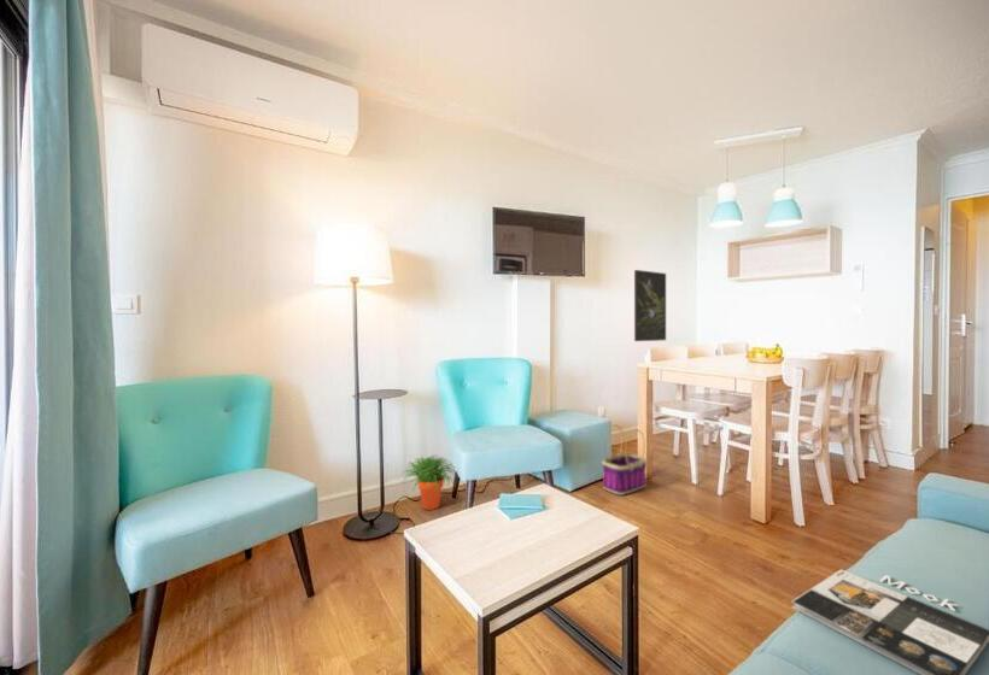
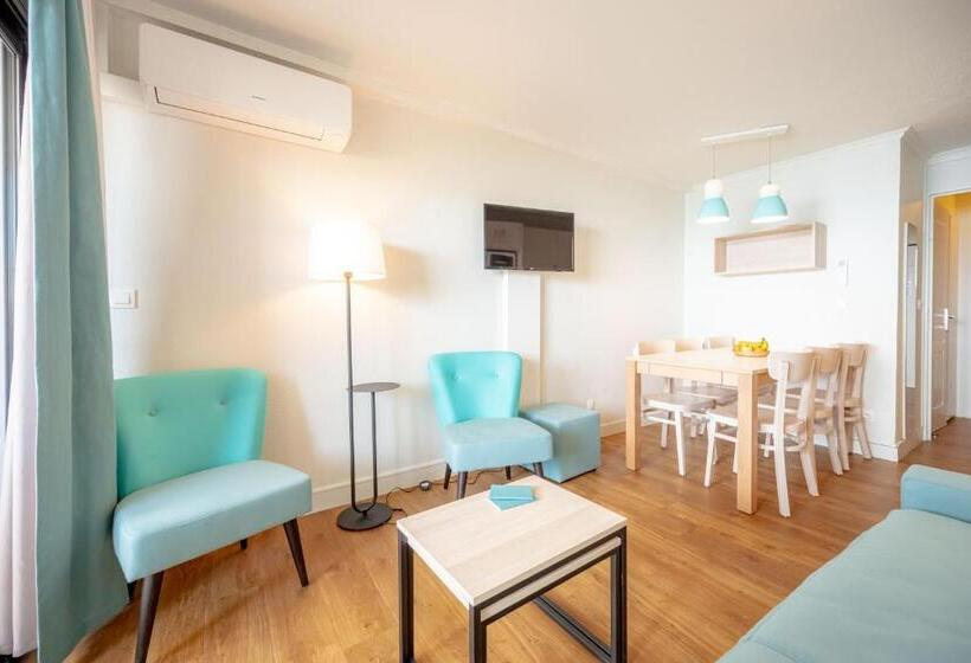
- magazine [790,568,989,675]
- basket [601,423,649,497]
- potted plant [402,453,457,511]
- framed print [633,269,667,342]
